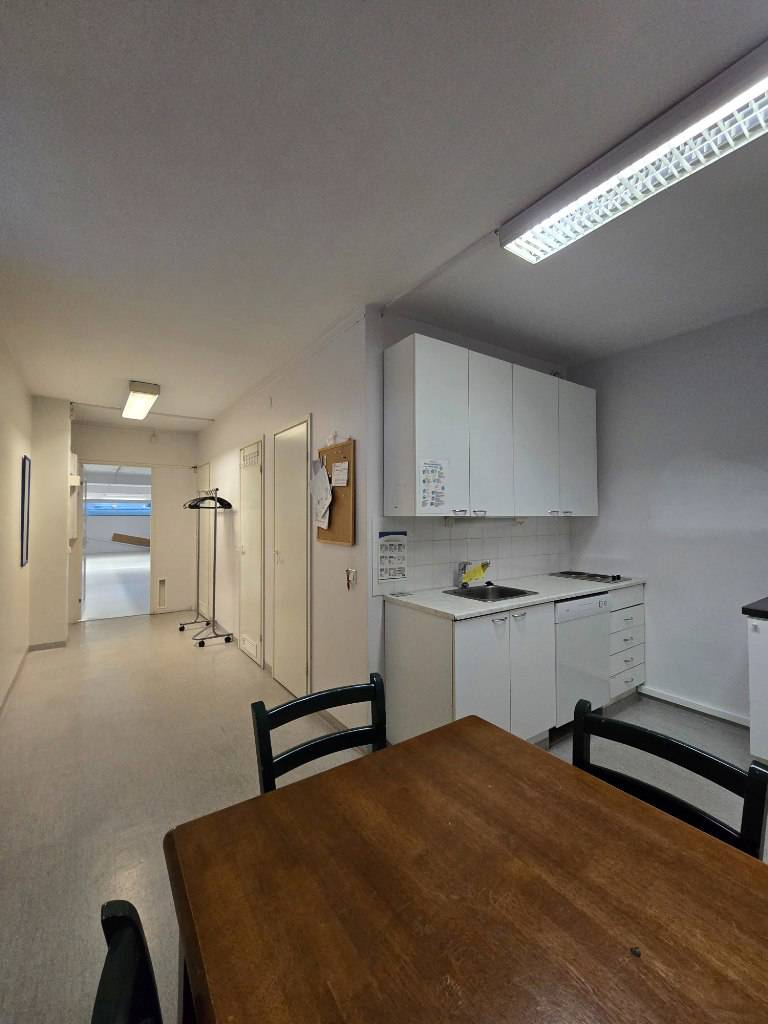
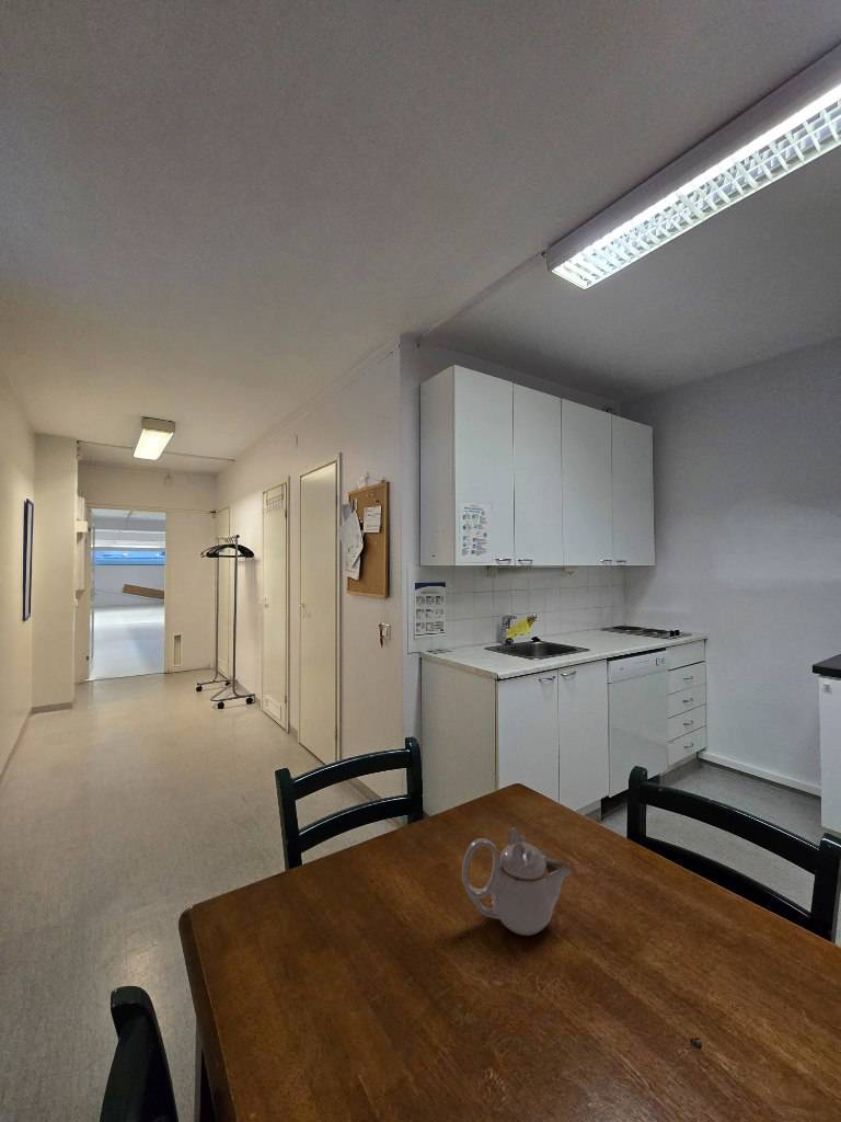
+ teapot [461,826,573,937]
